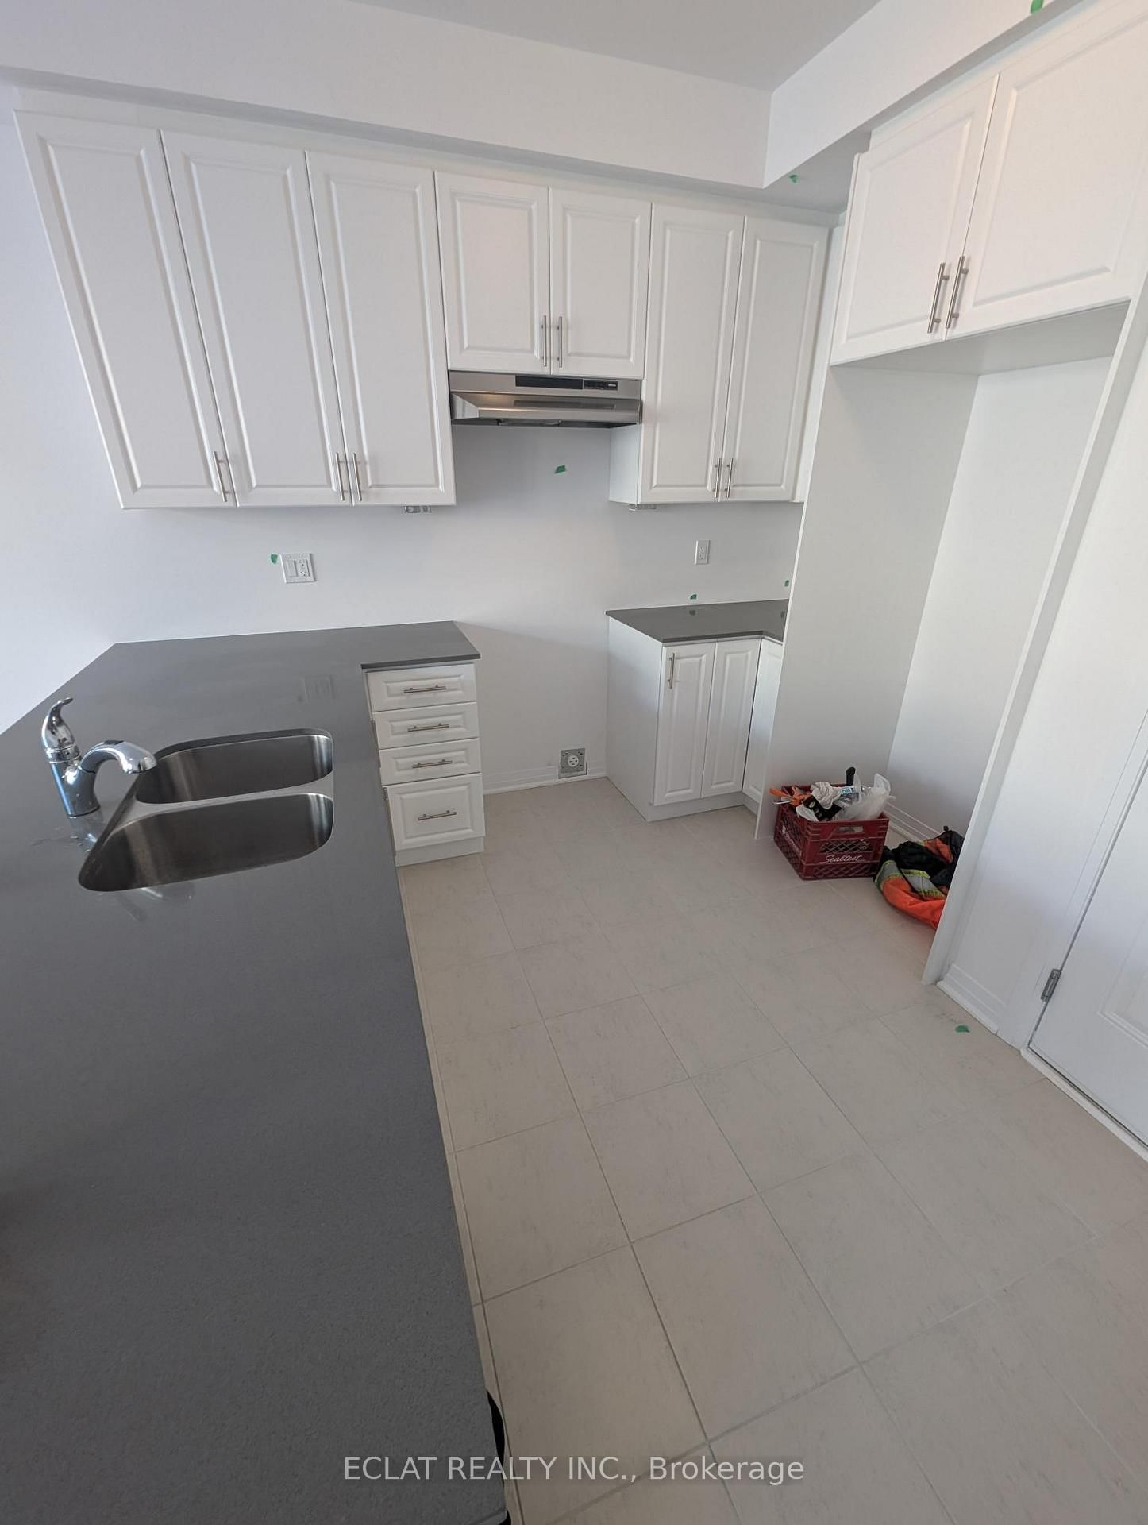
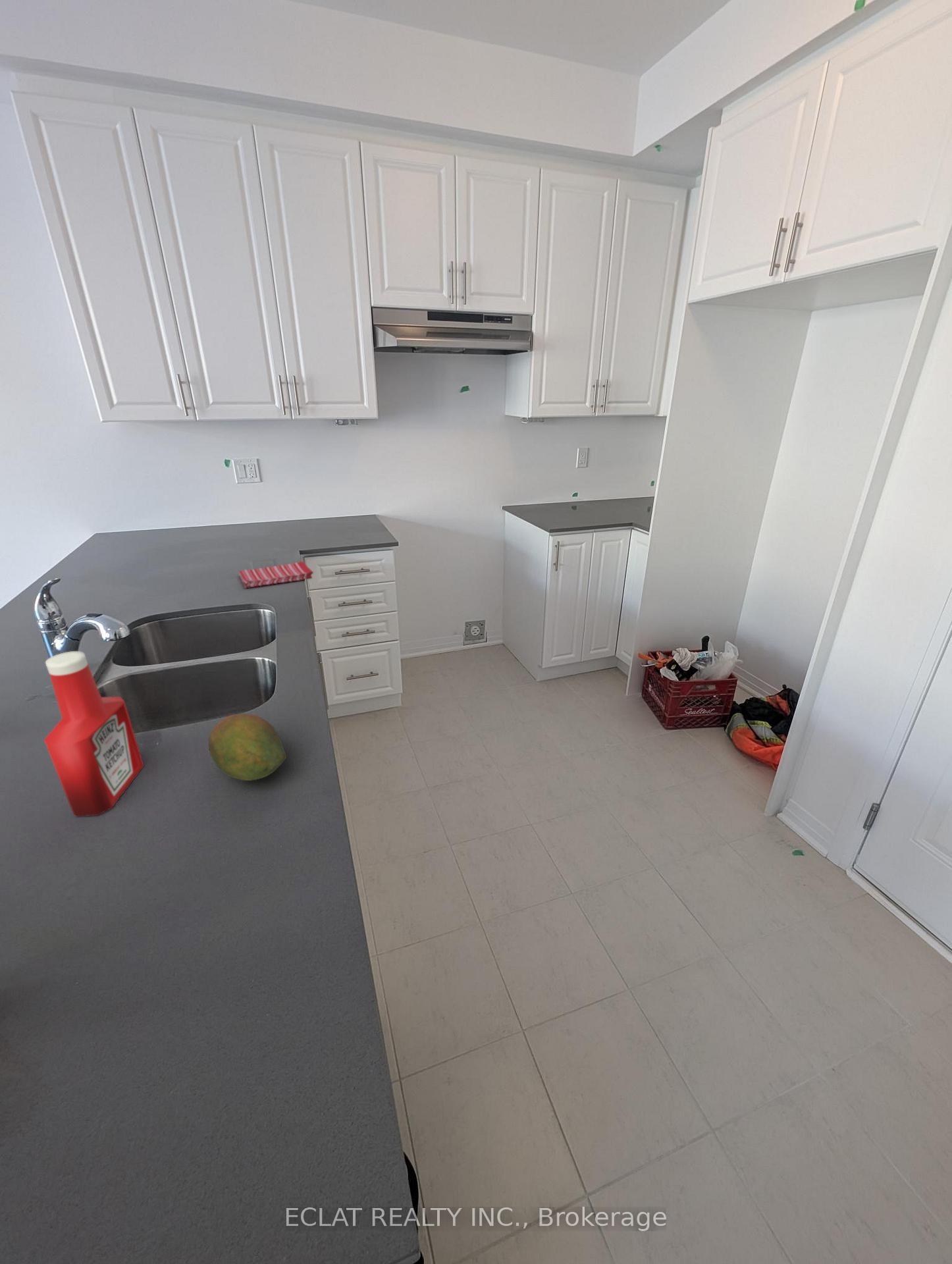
+ fruit [208,713,287,781]
+ soap bottle [43,650,145,817]
+ dish towel [238,561,314,589]
